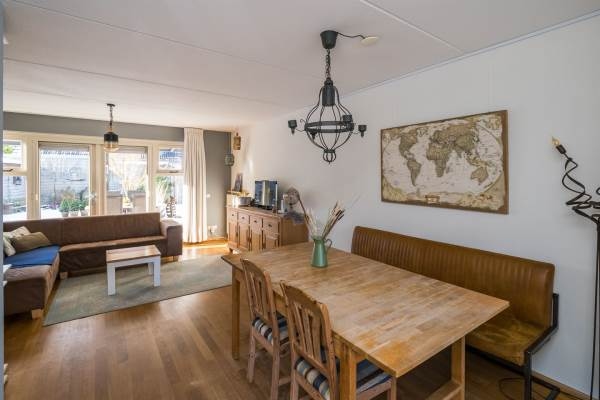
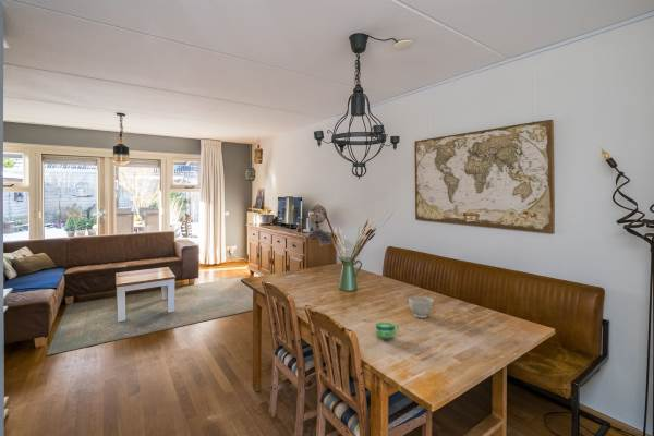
+ cup [375,322,400,341]
+ bowl [408,295,435,319]
